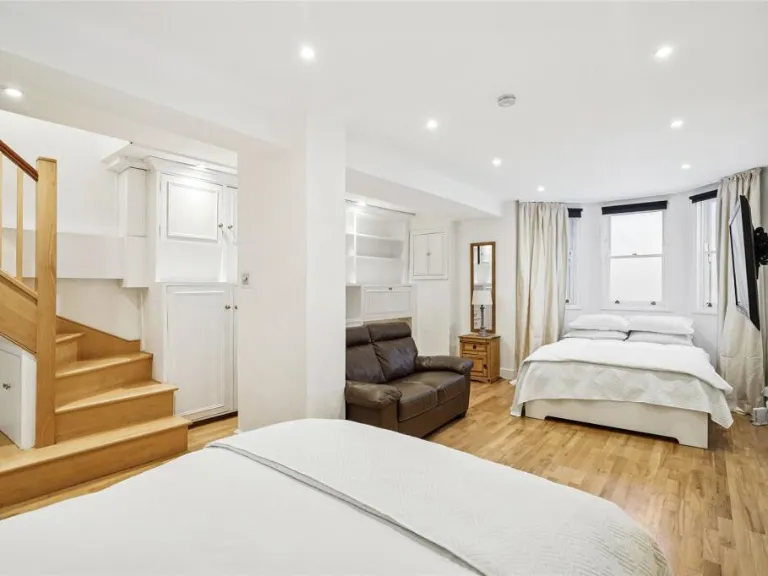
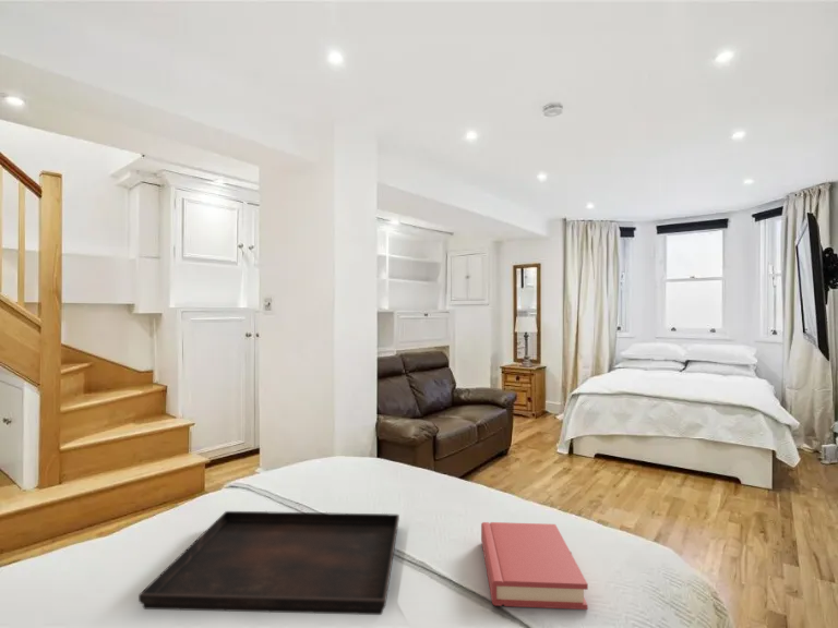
+ hardback book [480,521,589,611]
+ serving tray [137,510,400,616]
